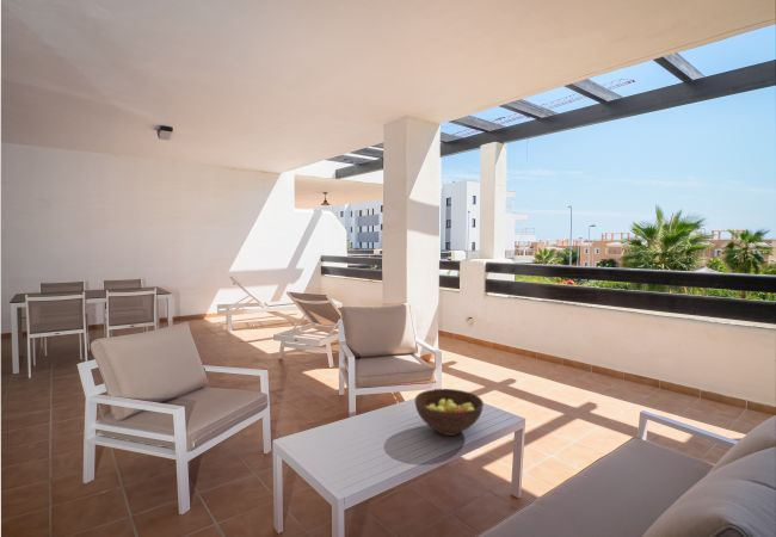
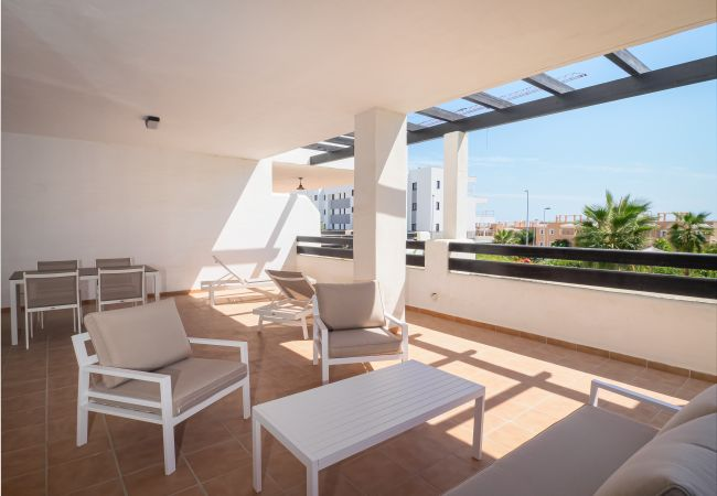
- fruit bowl [414,388,485,437]
